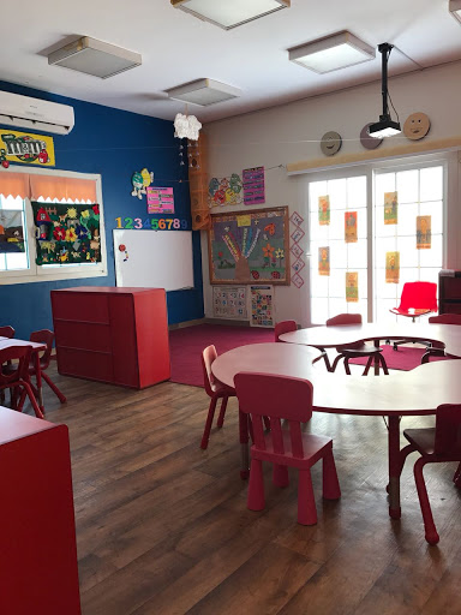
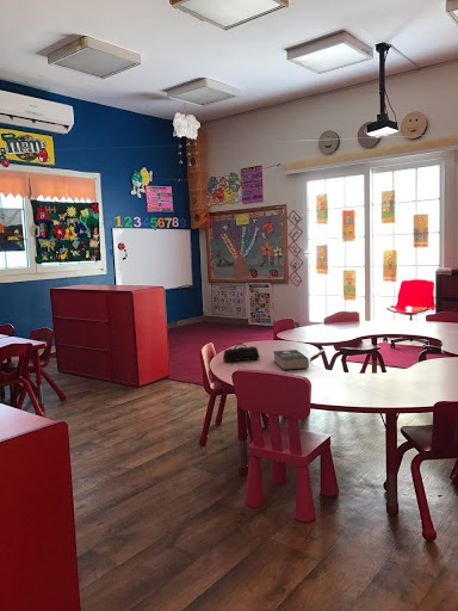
+ book [272,348,310,371]
+ pencil case [222,342,261,364]
